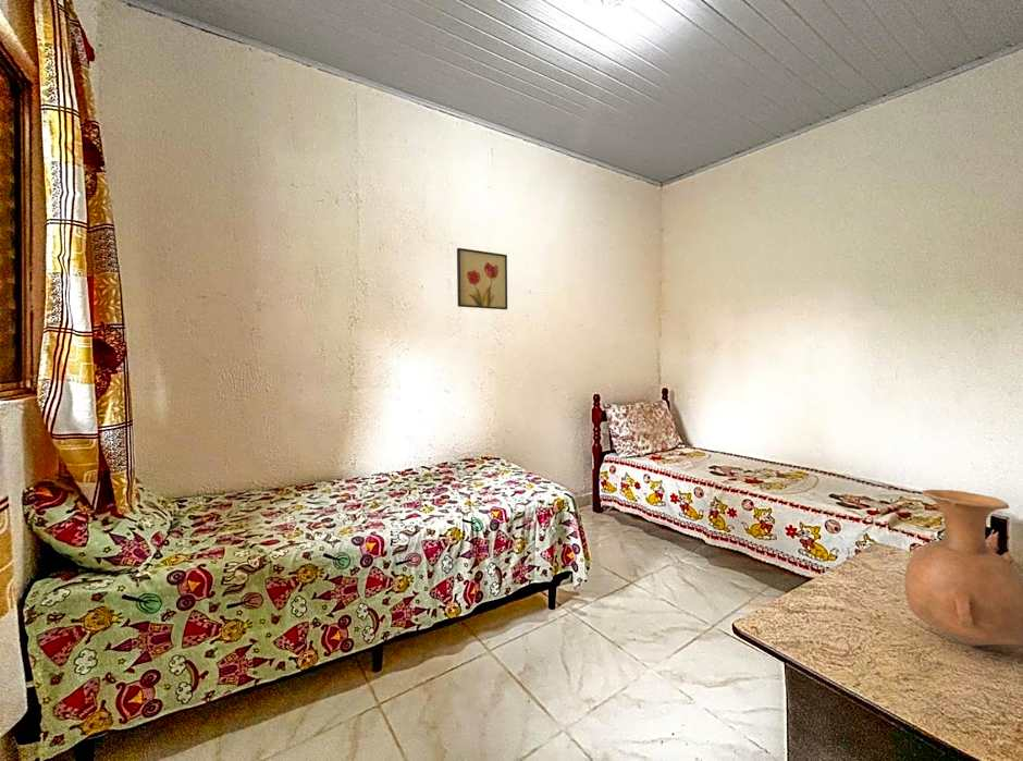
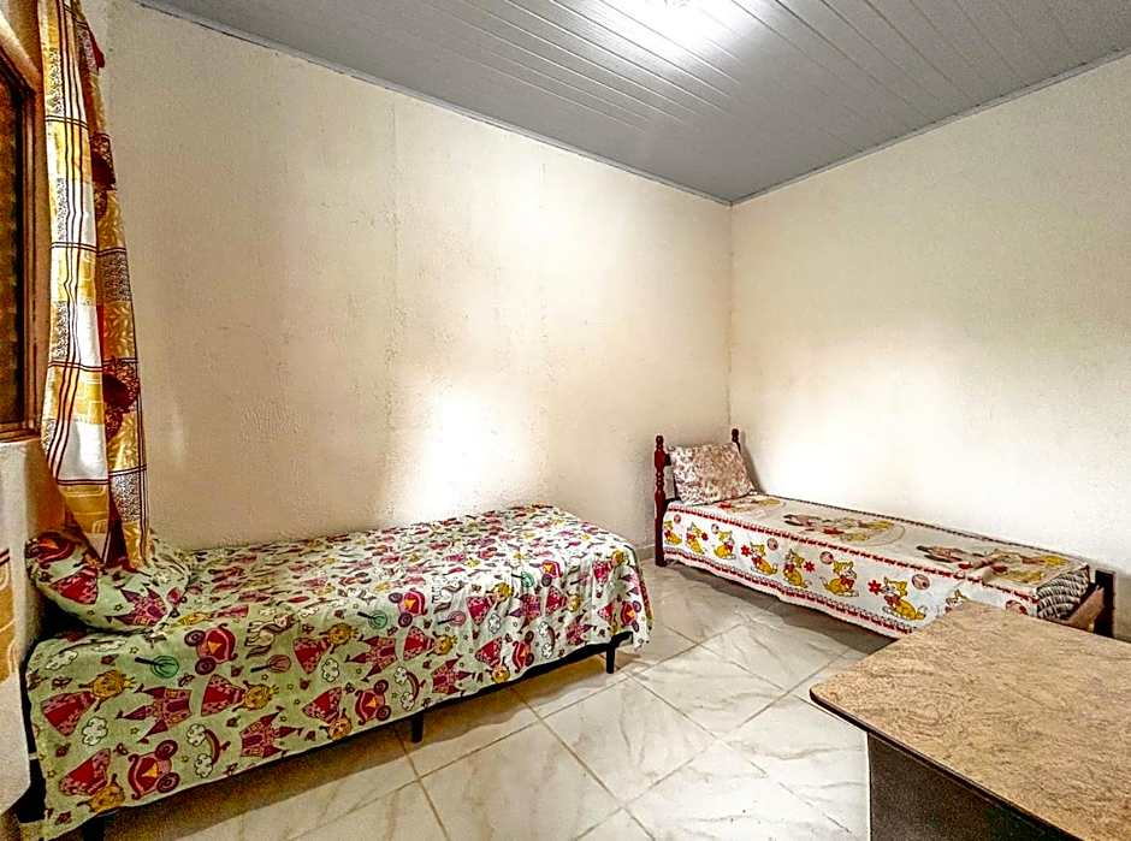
- wall art [456,247,508,310]
- vase [903,489,1023,648]
